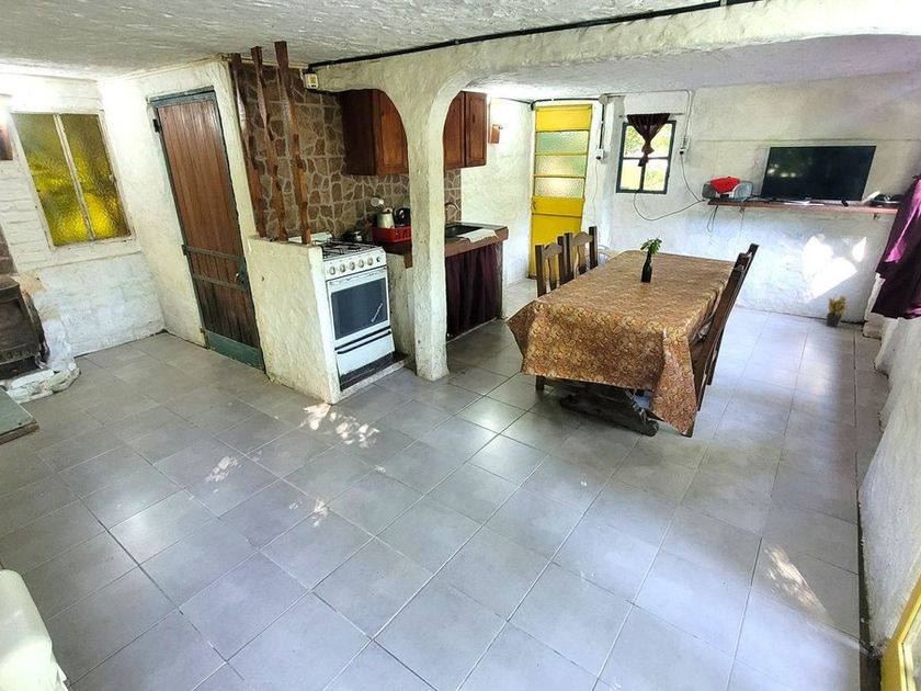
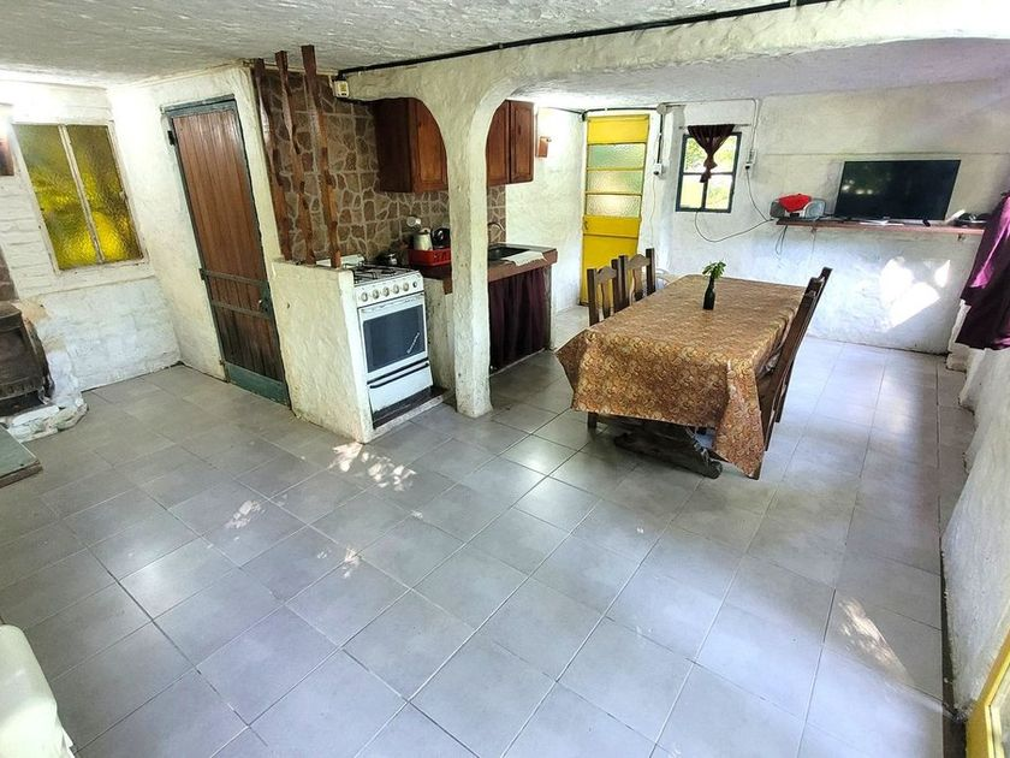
- potted plant [826,293,851,328]
